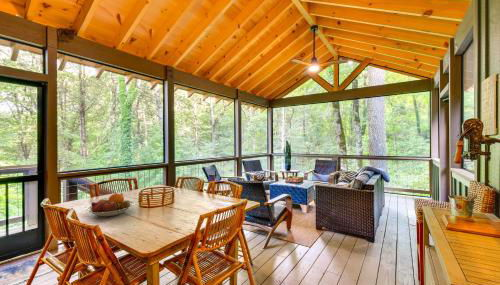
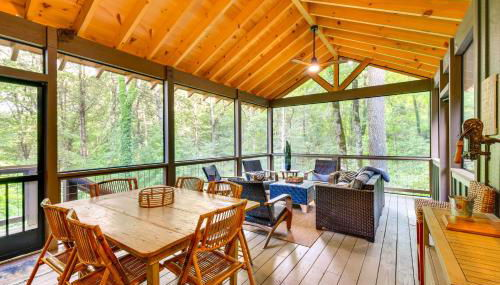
- fruit bowl [84,192,136,218]
